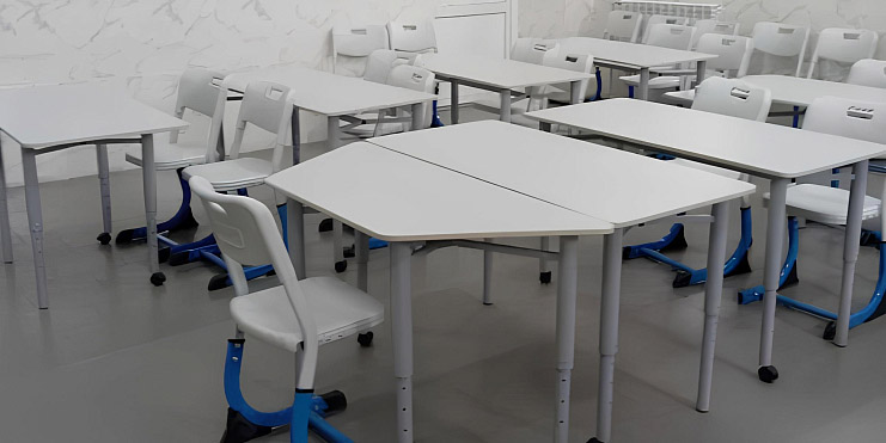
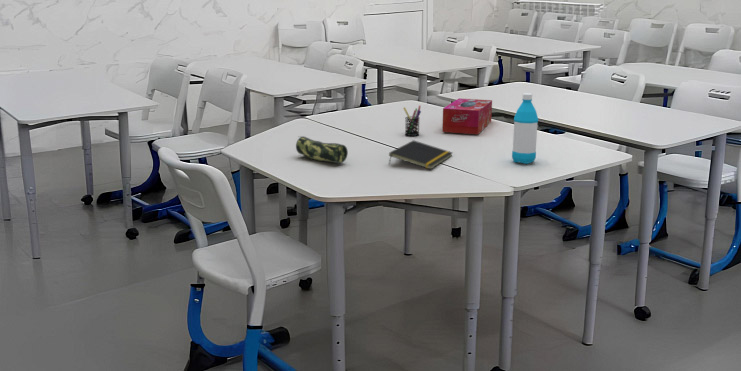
+ water bottle [511,92,539,165]
+ pen holder [402,105,422,137]
+ pencil case [295,135,349,164]
+ notepad [388,139,454,170]
+ tissue box [441,98,493,135]
